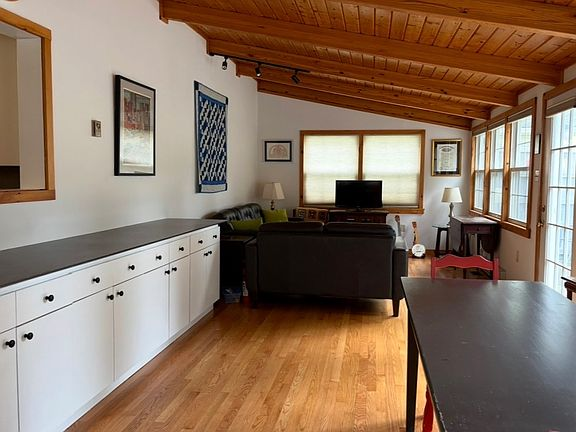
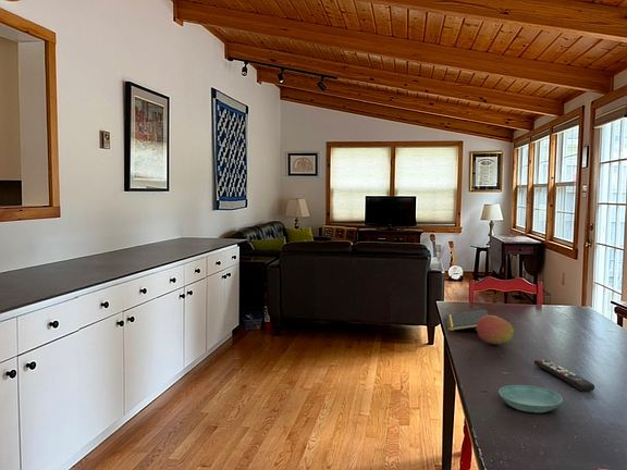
+ fruit [474,314,515,345]
+ saucer [497,384,563,413]
+ notepad [444,308,490,332]
+ remote control [533,359,595,392]
